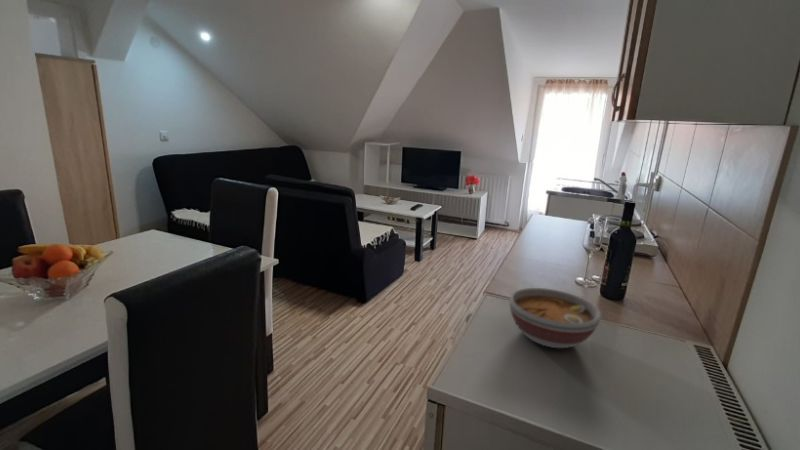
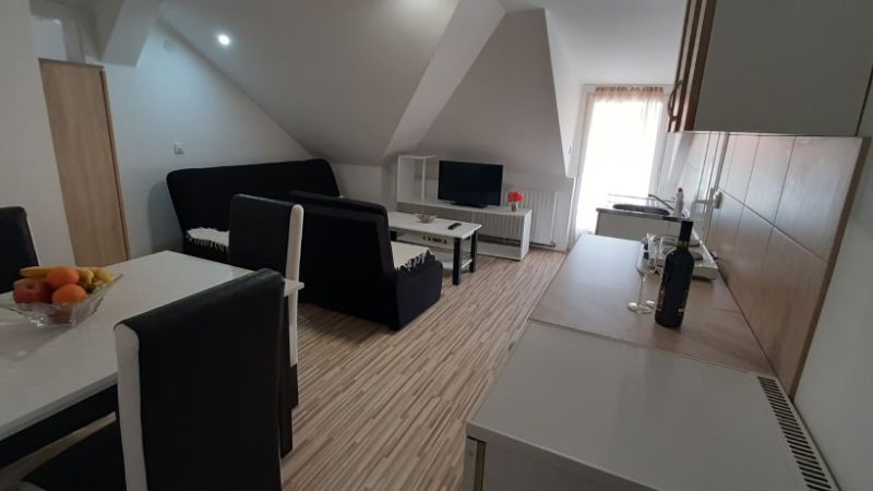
- bowl [509,287,602,349]
